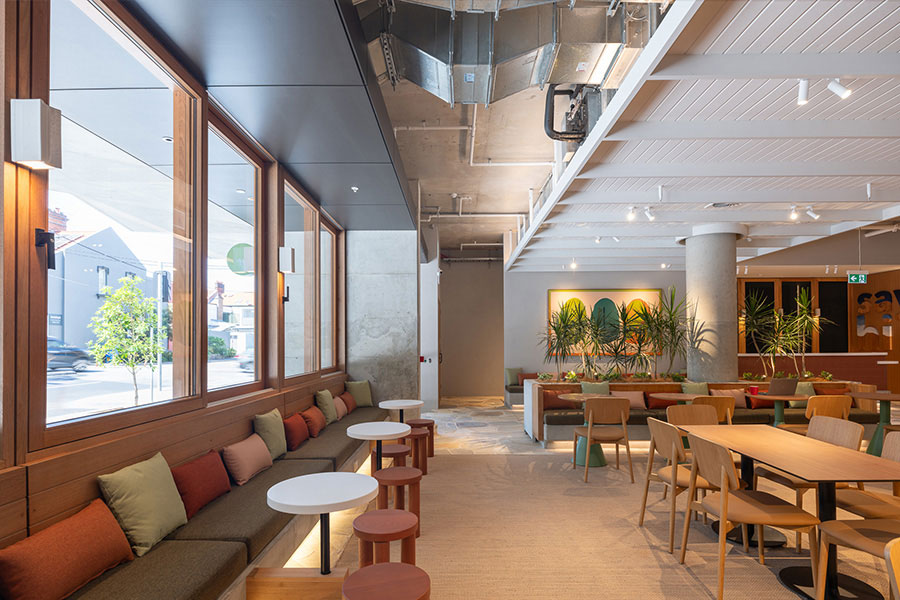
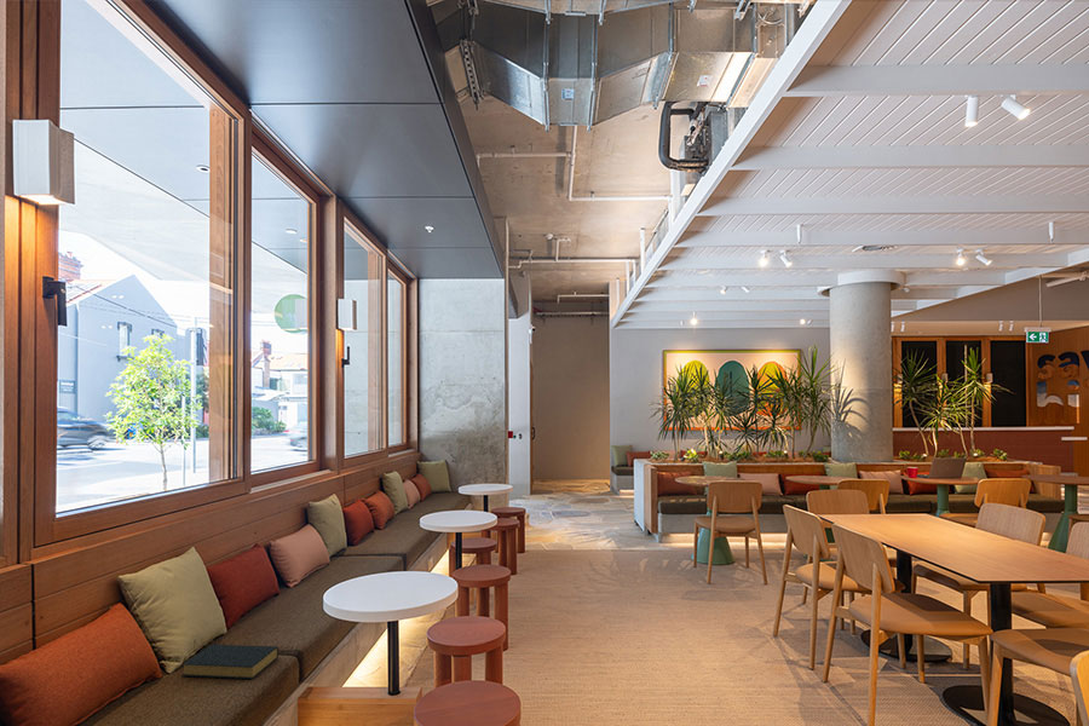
+ hardback book [182,644,280,680]
